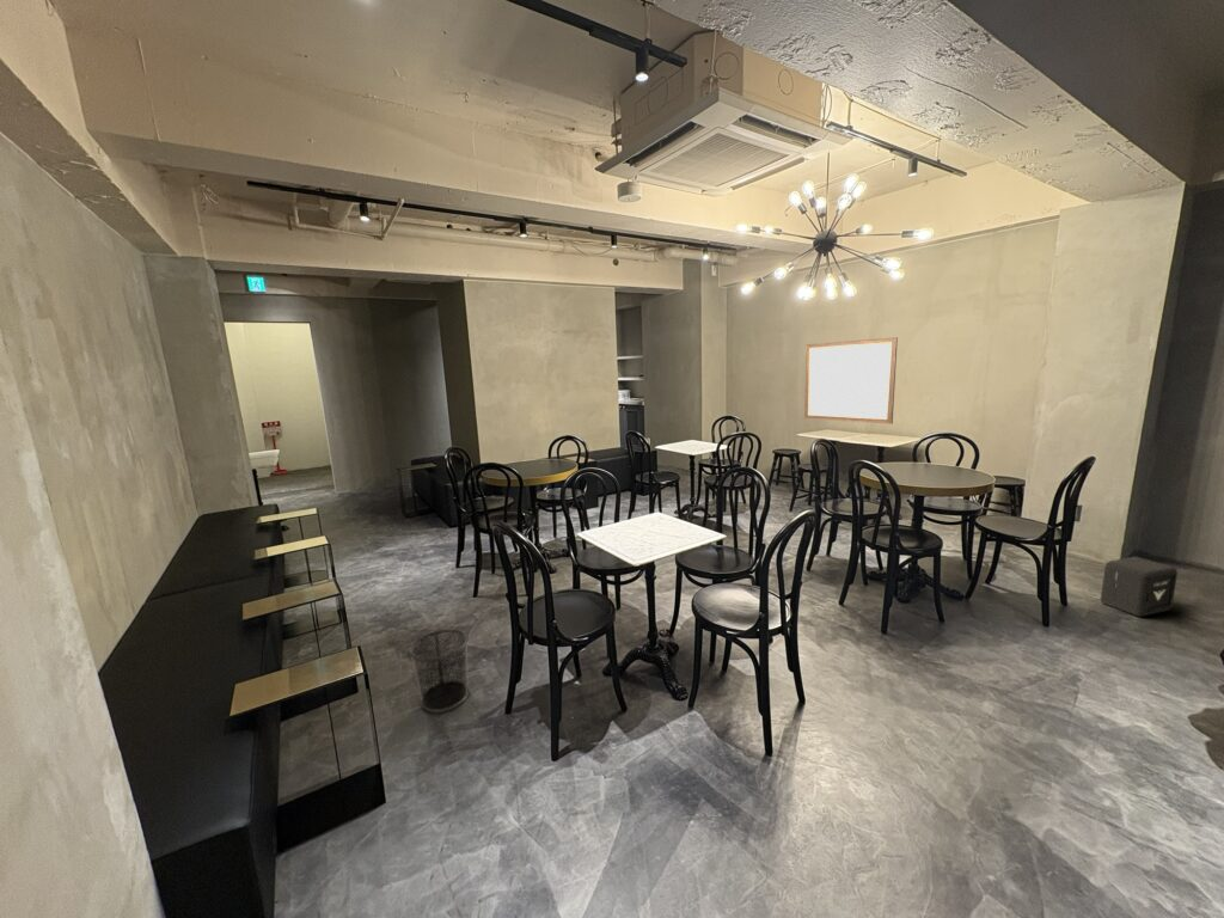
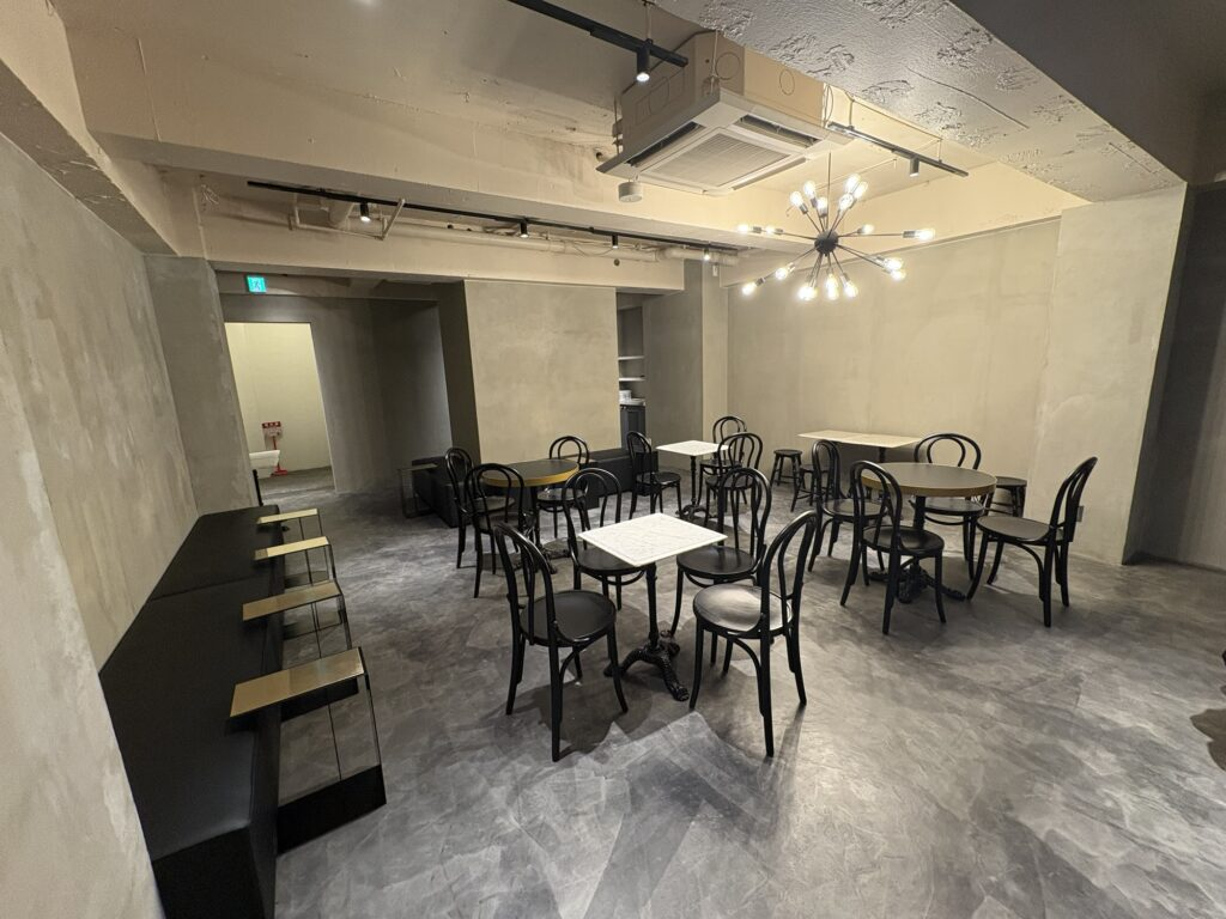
- wall art [803,336,899,426]
- waste bin [408,629,470,714]
- air purifier [1100,556,1179,618]
